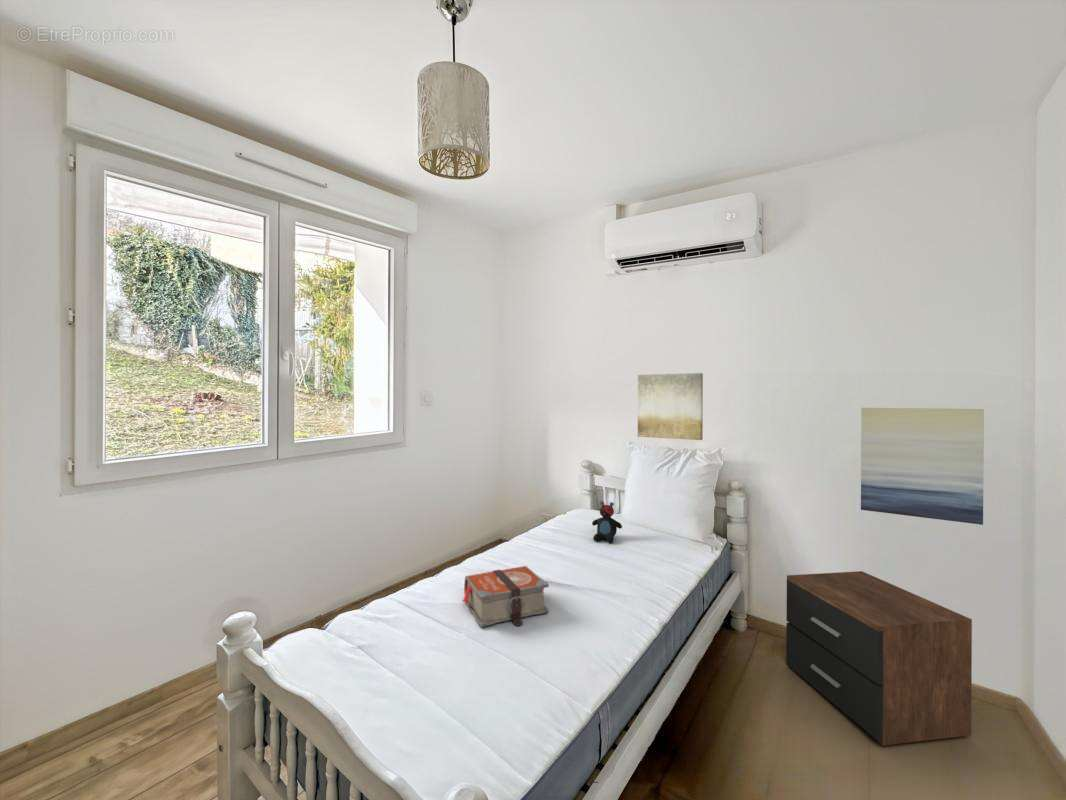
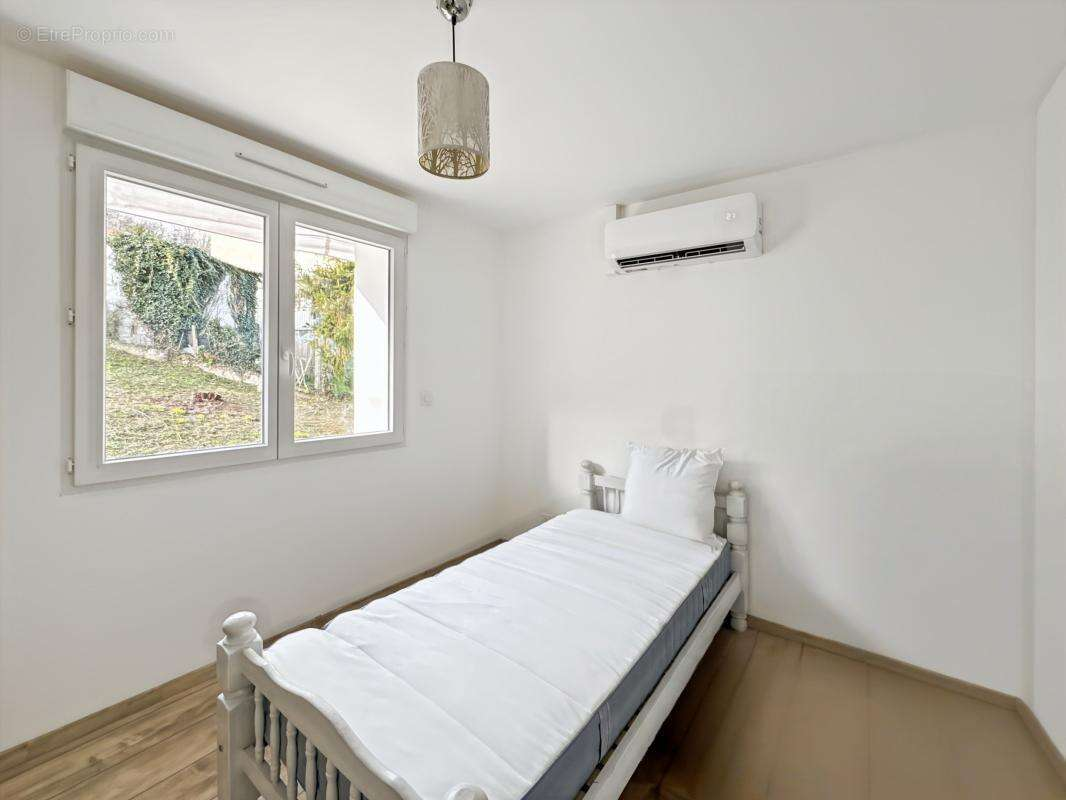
- wall art [637,372,704,441]
- nightstand [785,570,973,746]
- teddy bear [591,500,623,544]
- wall art [860,407,985,526]
- bible [461,565,550,628]
